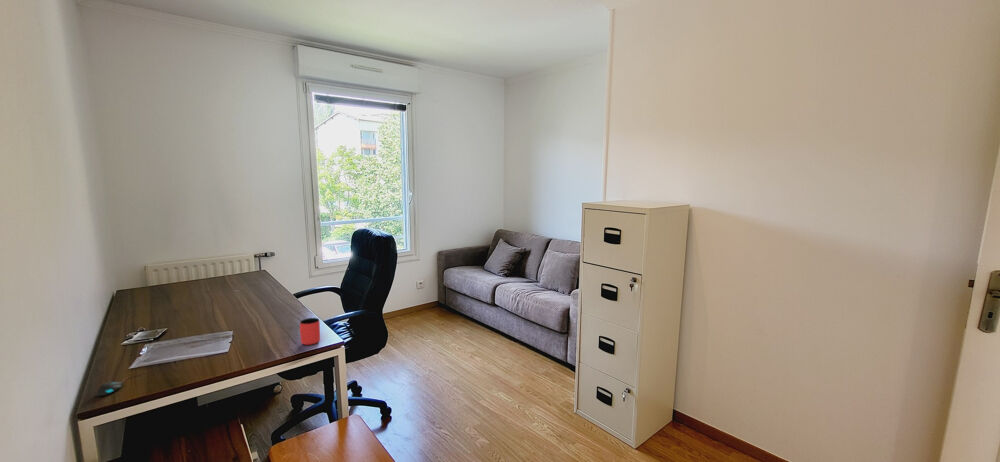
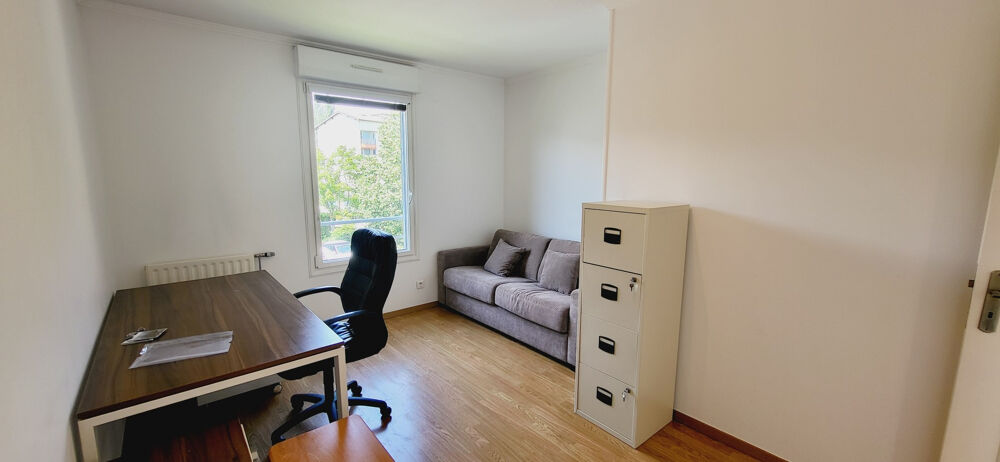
- mouse [95,371,146,397]
- cup [299,317,321,346]
